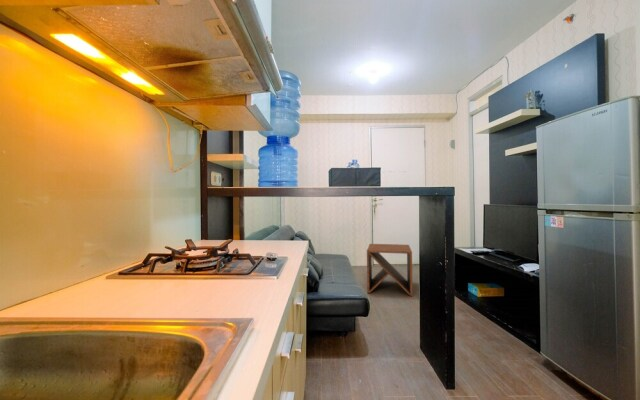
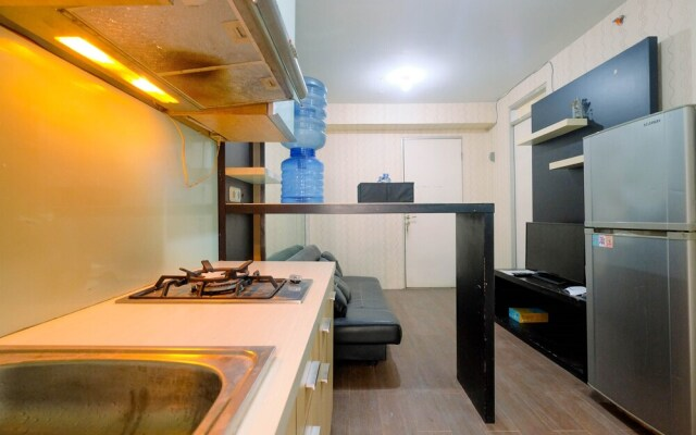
- side table [366,243,414,297]
